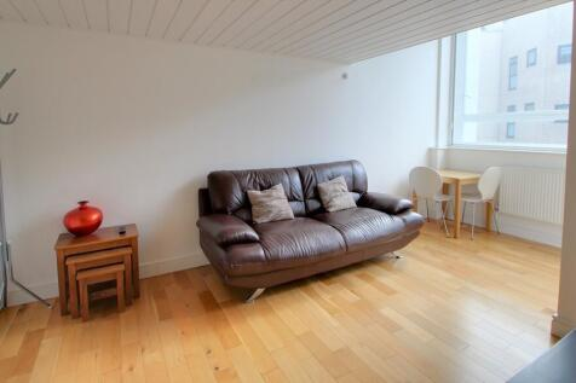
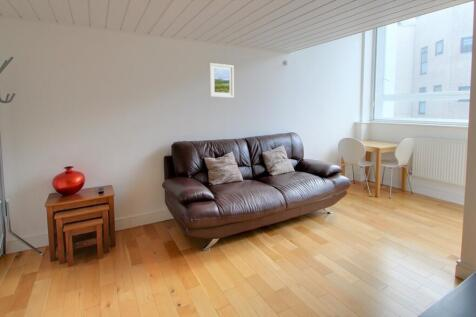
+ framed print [208,62,235,99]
